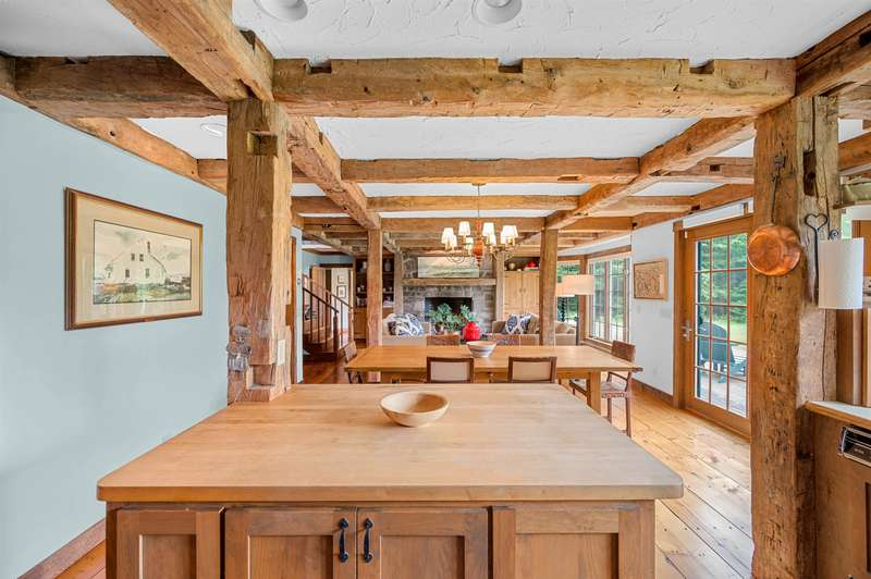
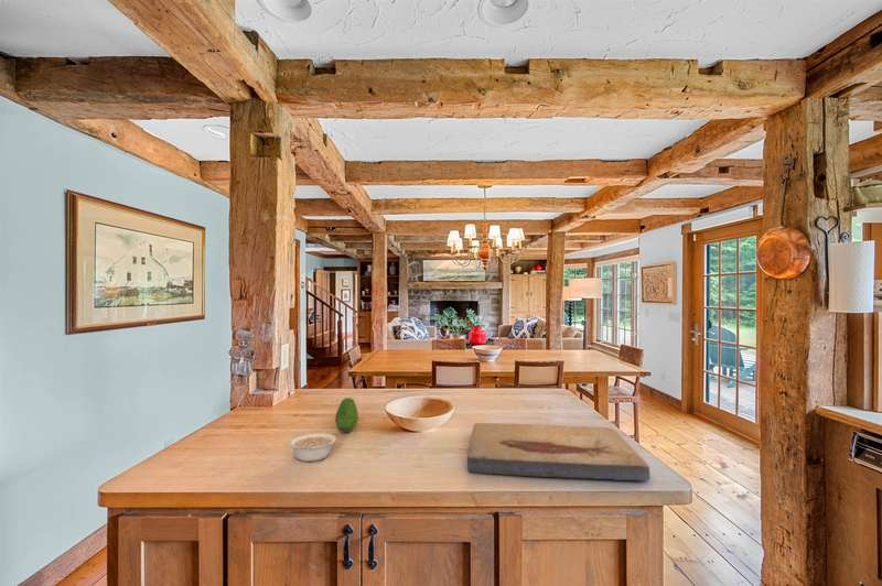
+ legume [288,432,337,463]
+ fruit [334,397,359,434]
+ fish fossil [466,422,652,482]
